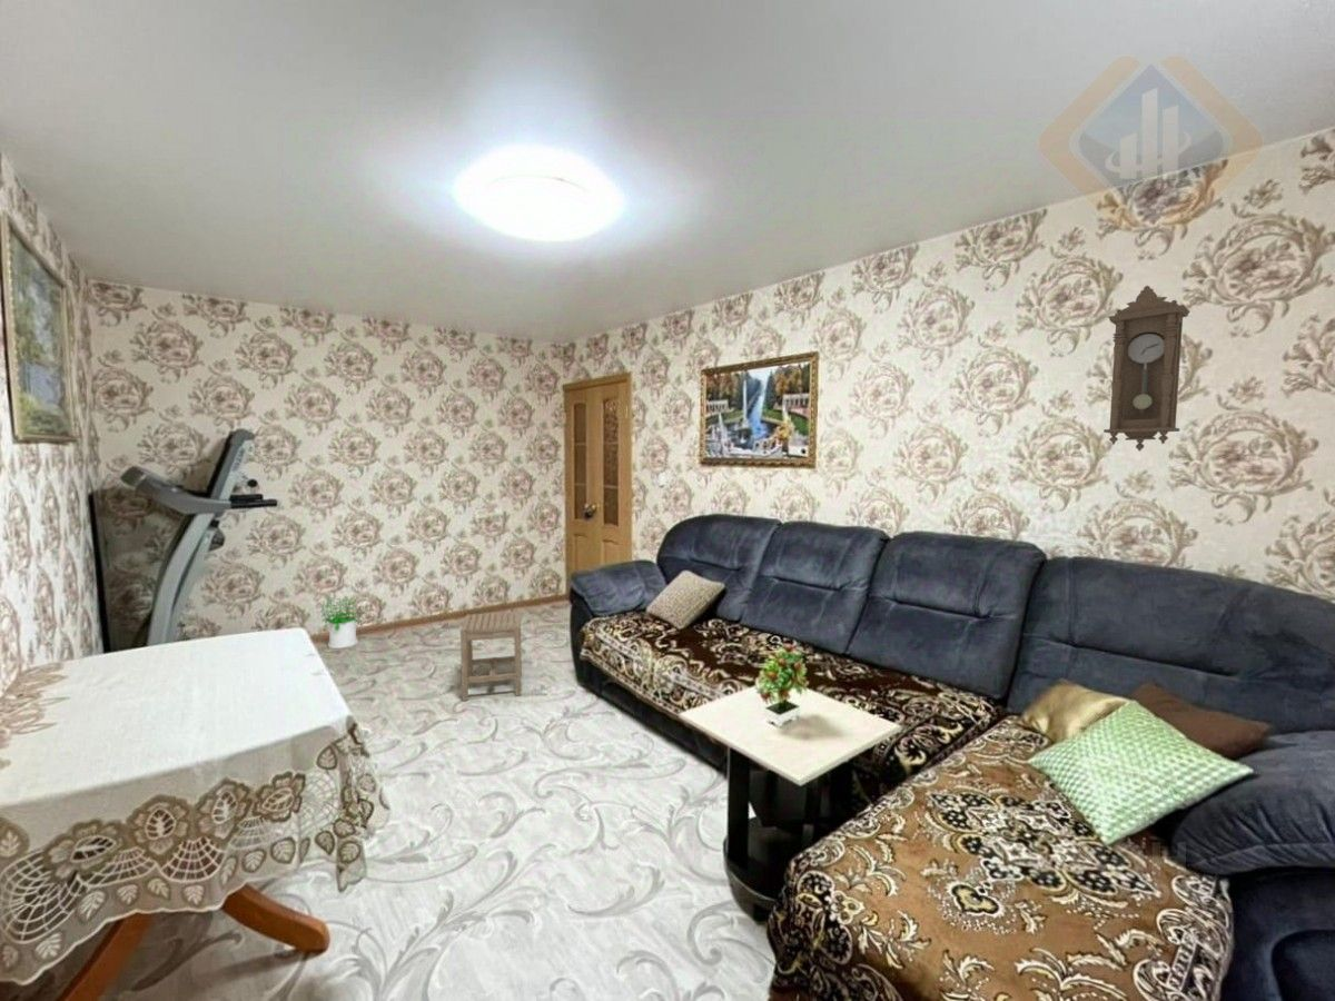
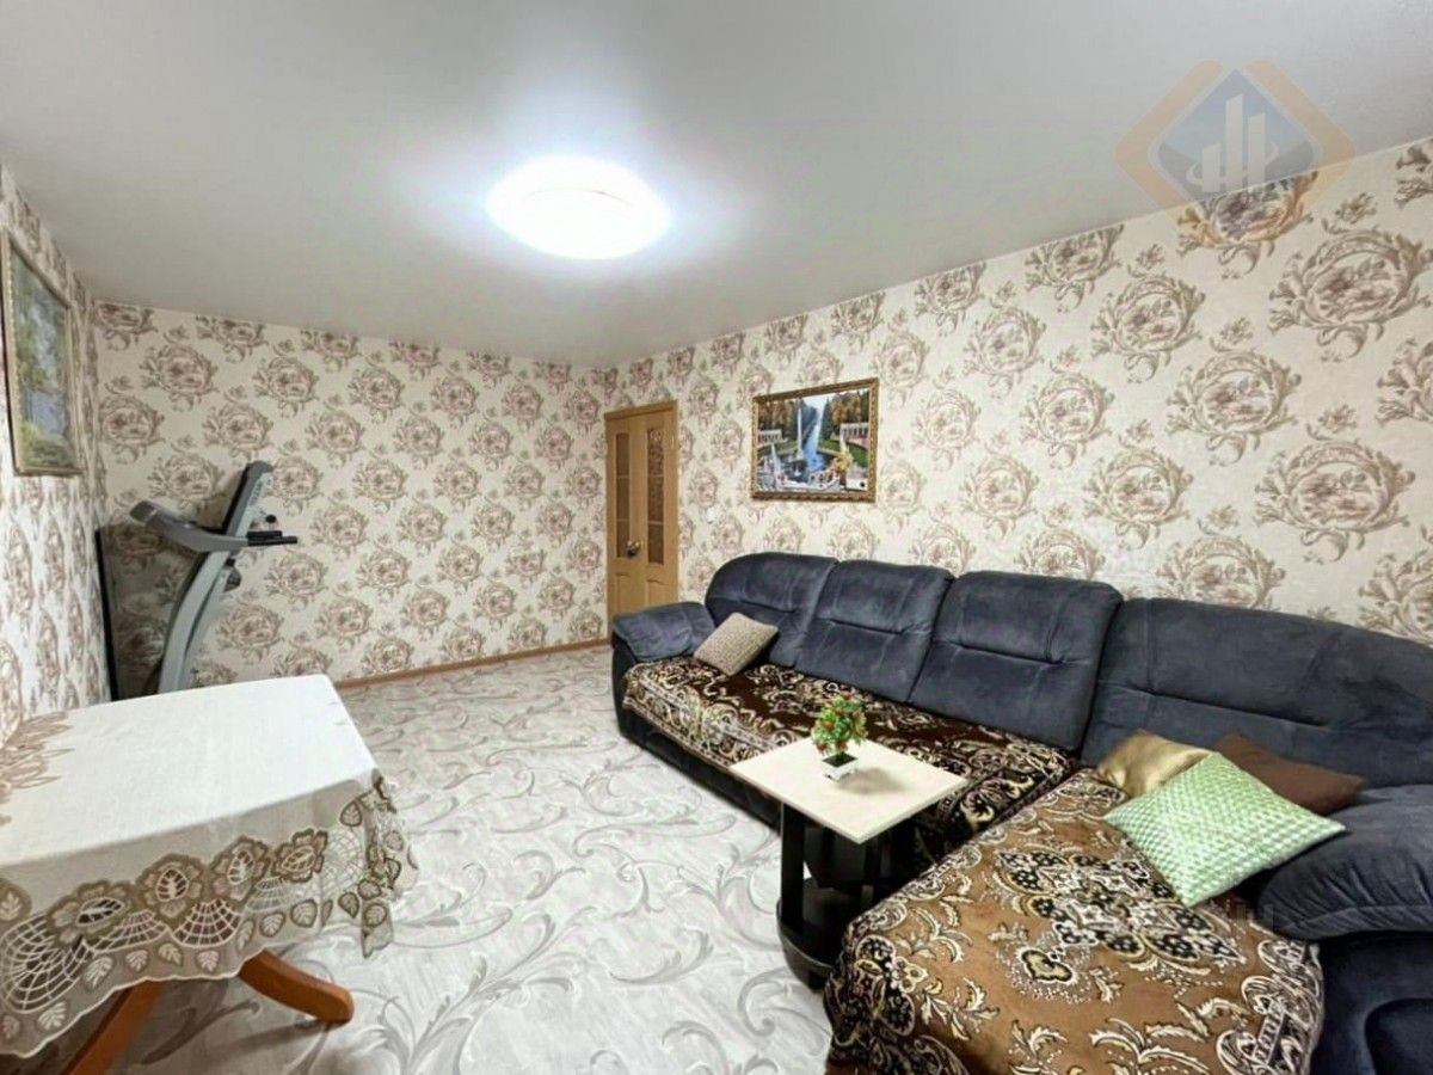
- potted plant [317,594,362,650]
- stool [459,611,523,702]
- pendulum clock [1102,285,1191,453]
